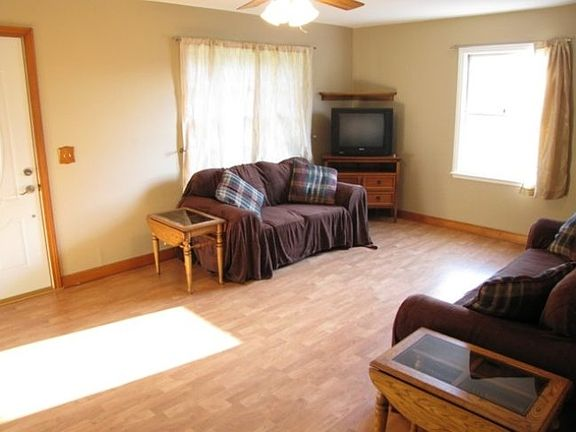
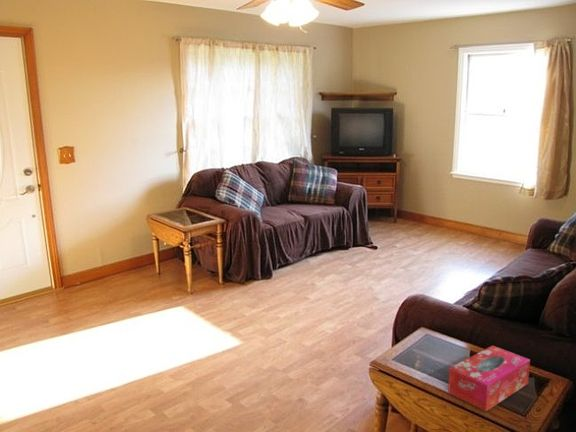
+ tissue box [447,345,531,412]
